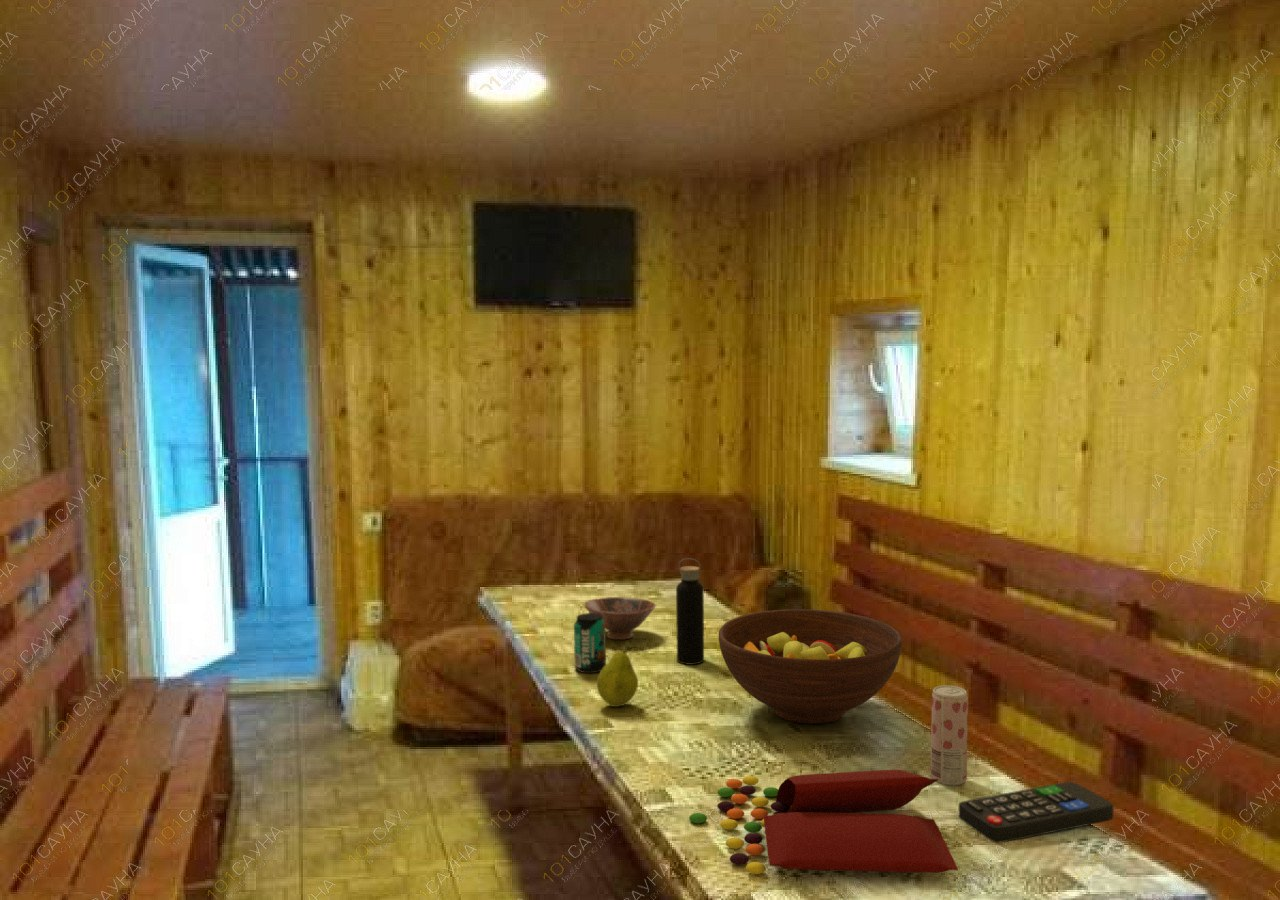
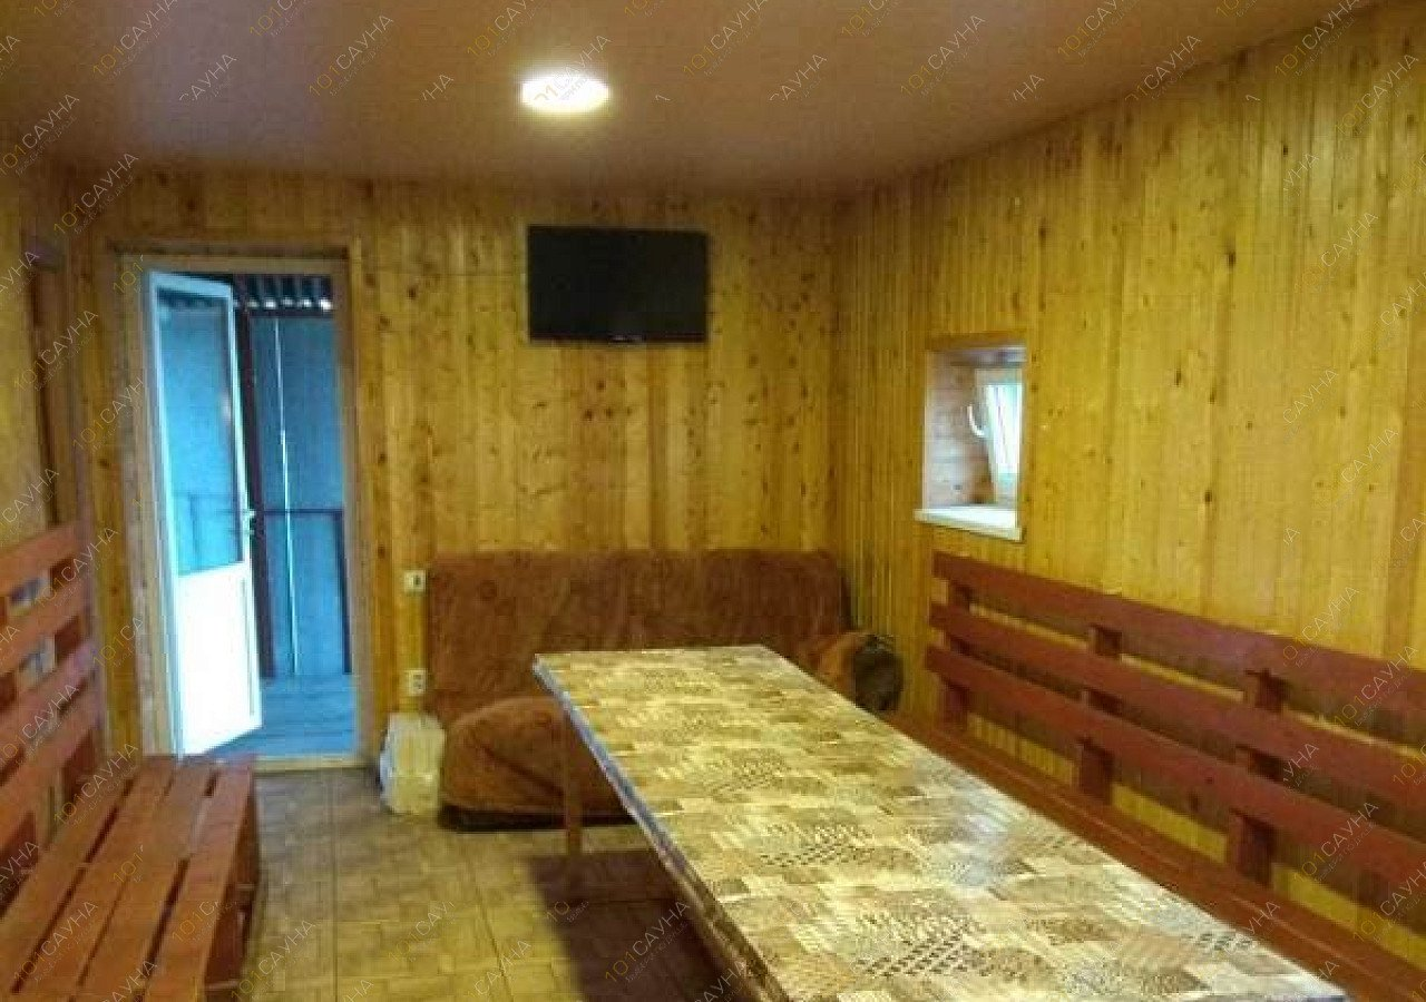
- remote control [958,781,1114,844]
- beverage can [573,612,607,674]
- beverage can [930,684,969,786]
- fruit bowl [718,608,903,725]
- bowl [584,596,657,641]
- candy bag [688,769,959,875]
- fruit [596,646,644,708]
- water bottle [675,557,705,666]
